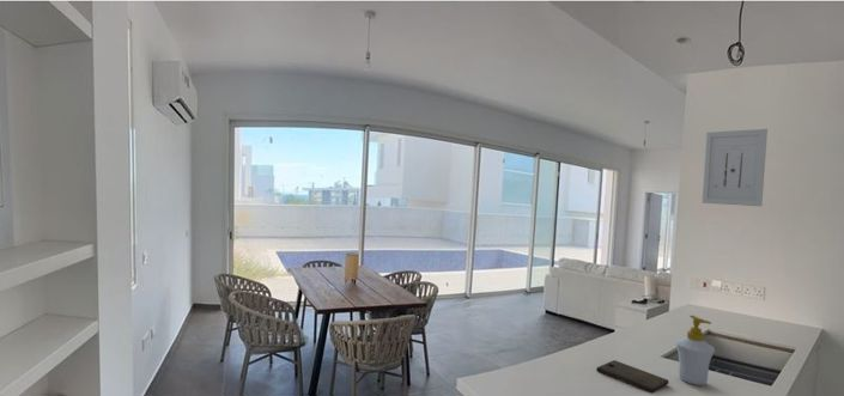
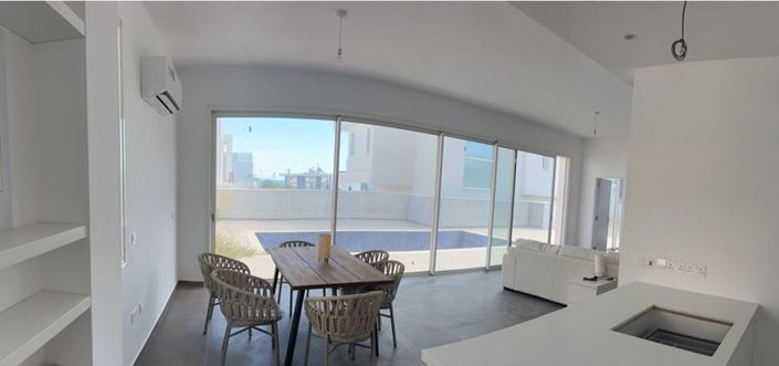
- cutting board [595,359,669,395]
- wall art [700,128,769,207]
- soap bottle [674,315,716,386]
